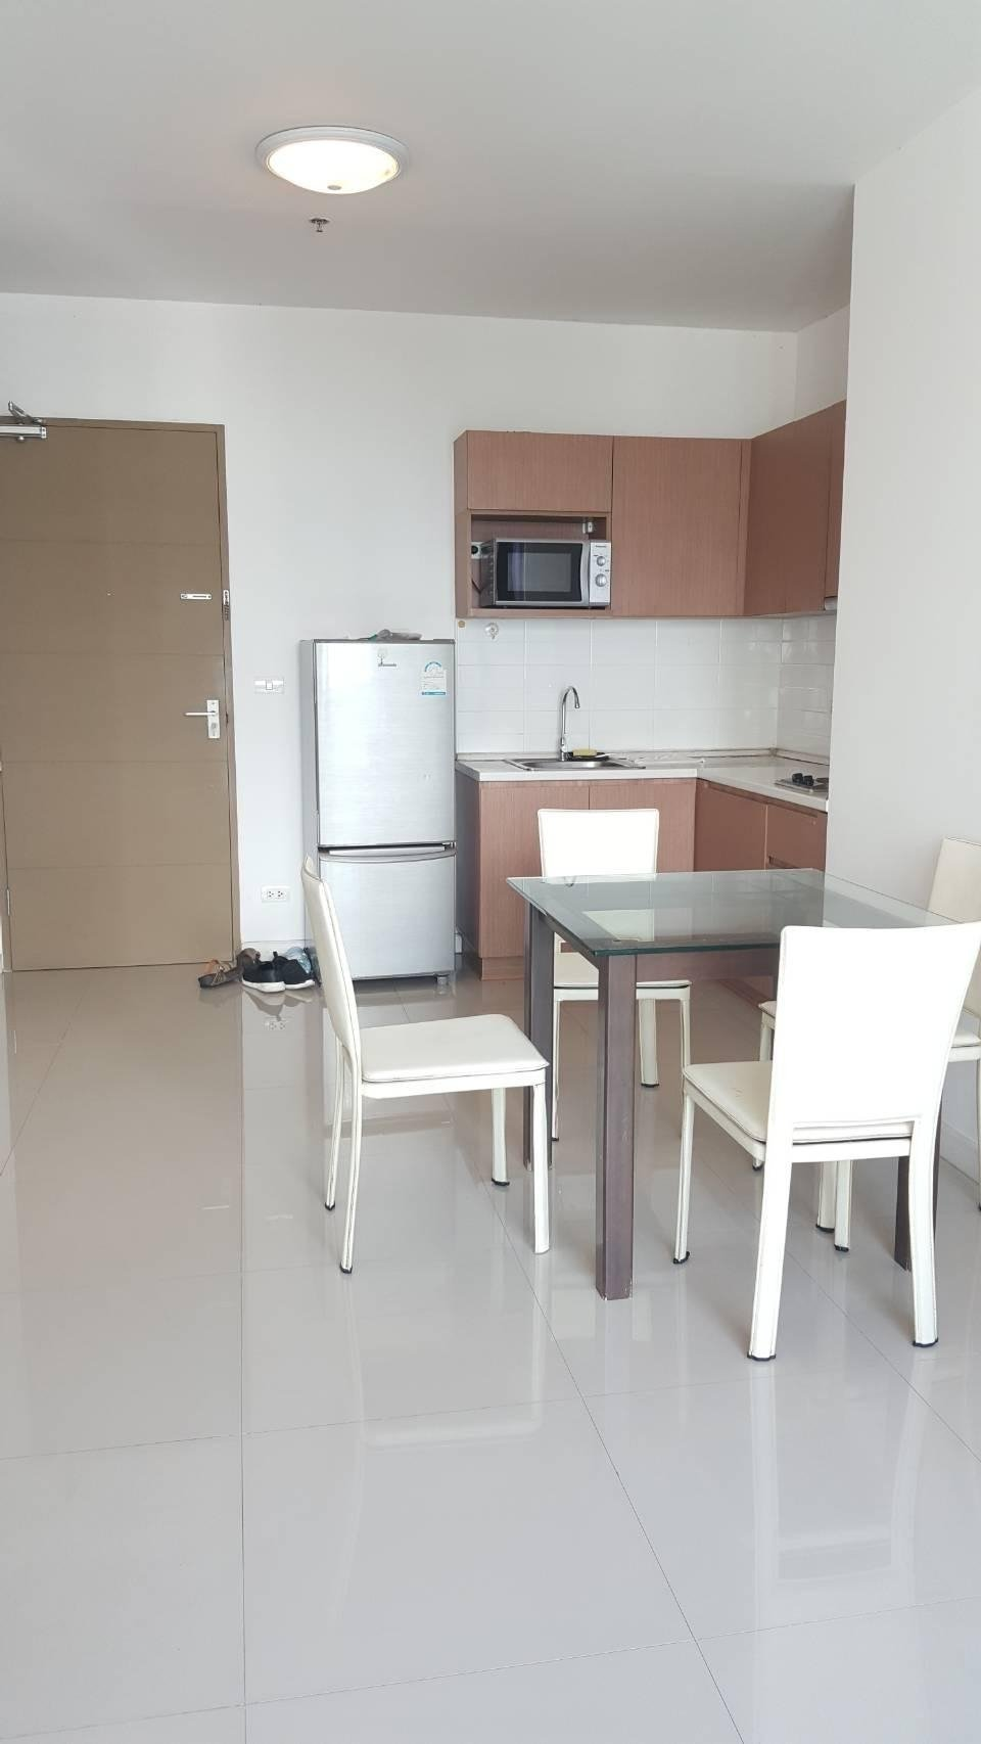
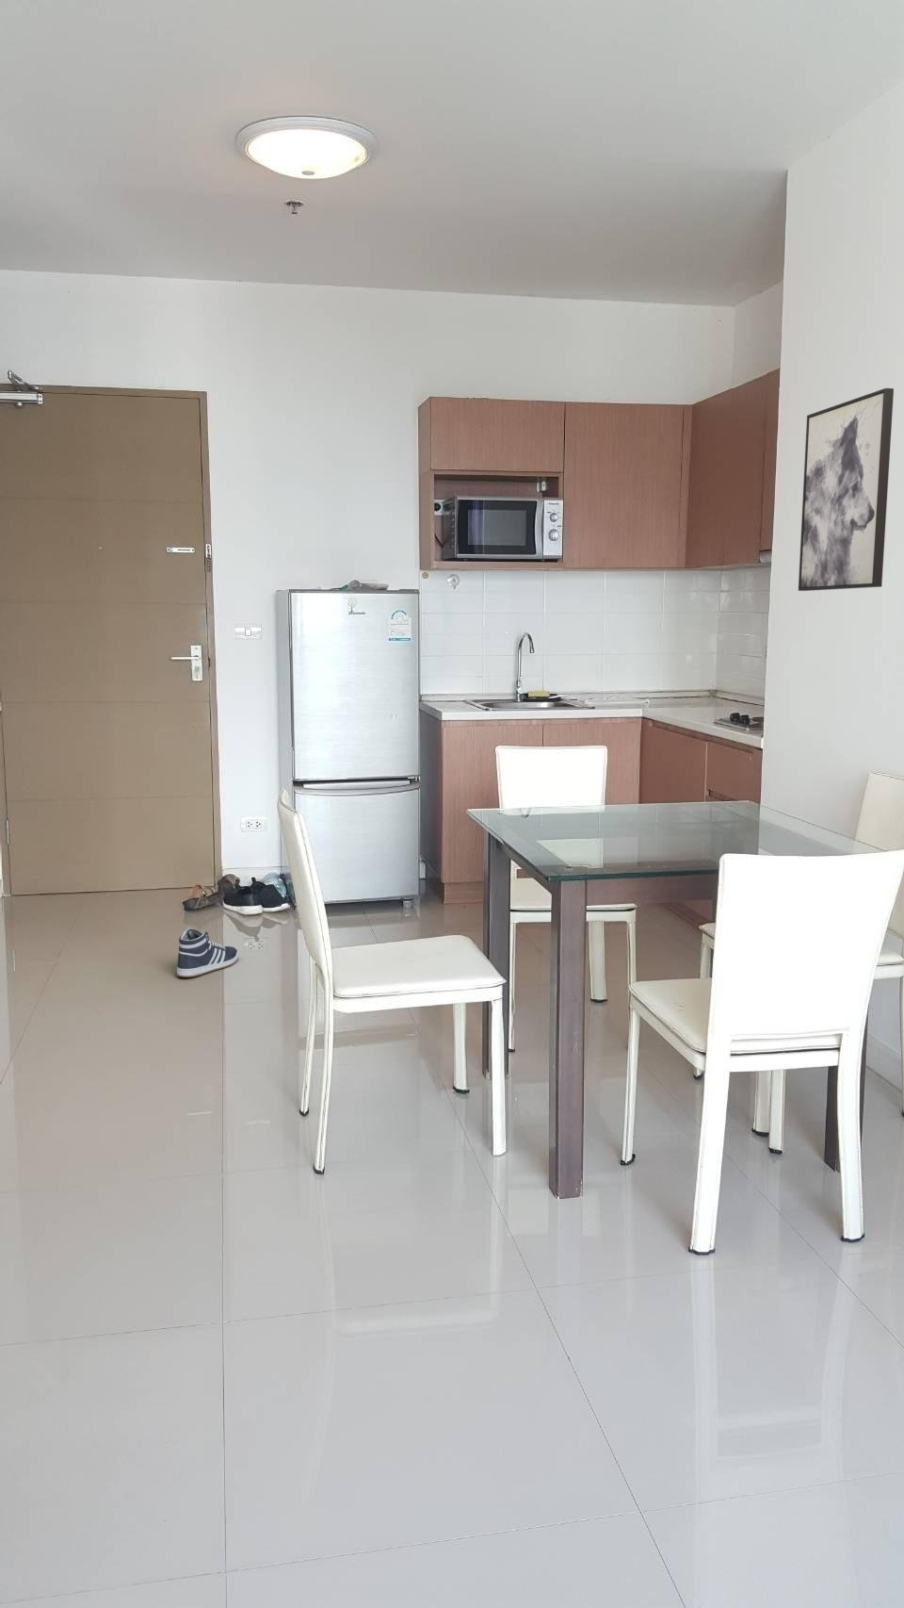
+ sneaker [177,927,240,978]
+ wall art [798,388,894,592]
